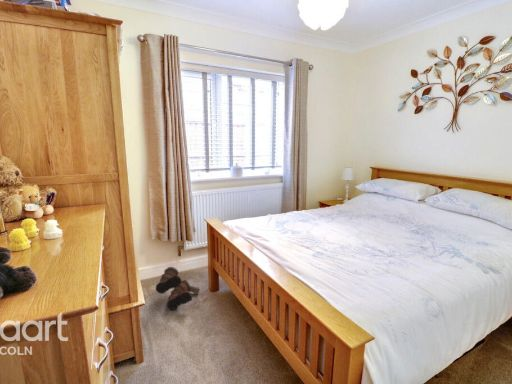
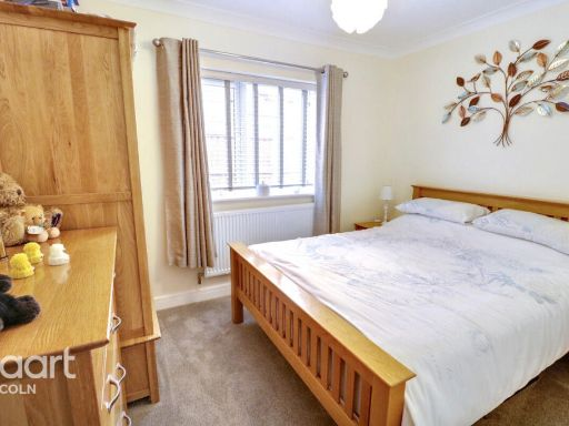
- boots [155,266,201,311]
